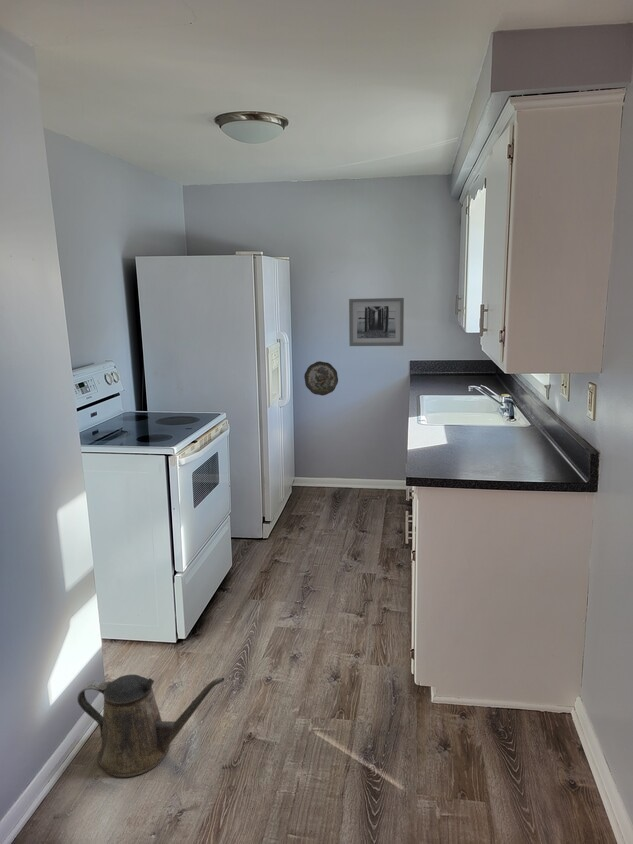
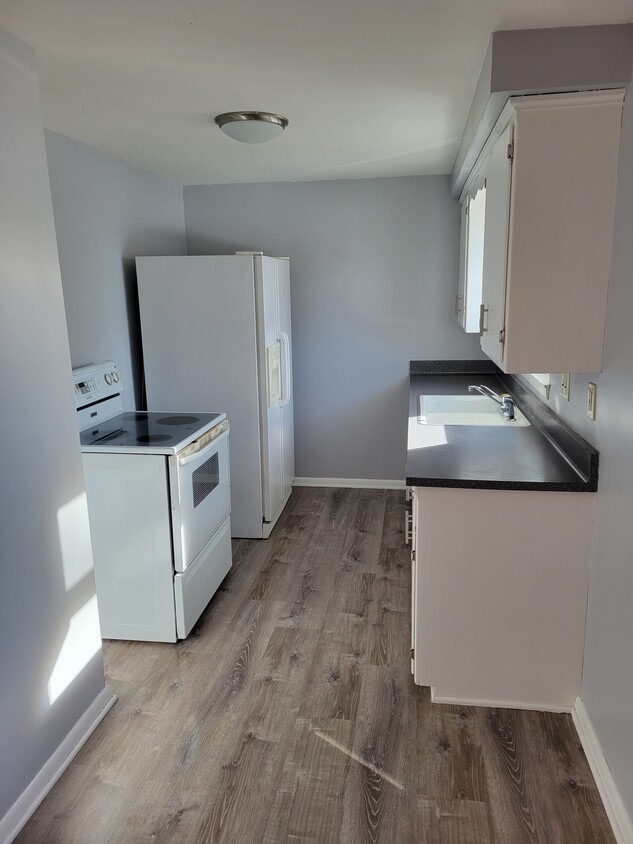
- wall art [348,297,405,347]
- watering can [76,674,225,778]
- decorative plate [303,360,339,396]
